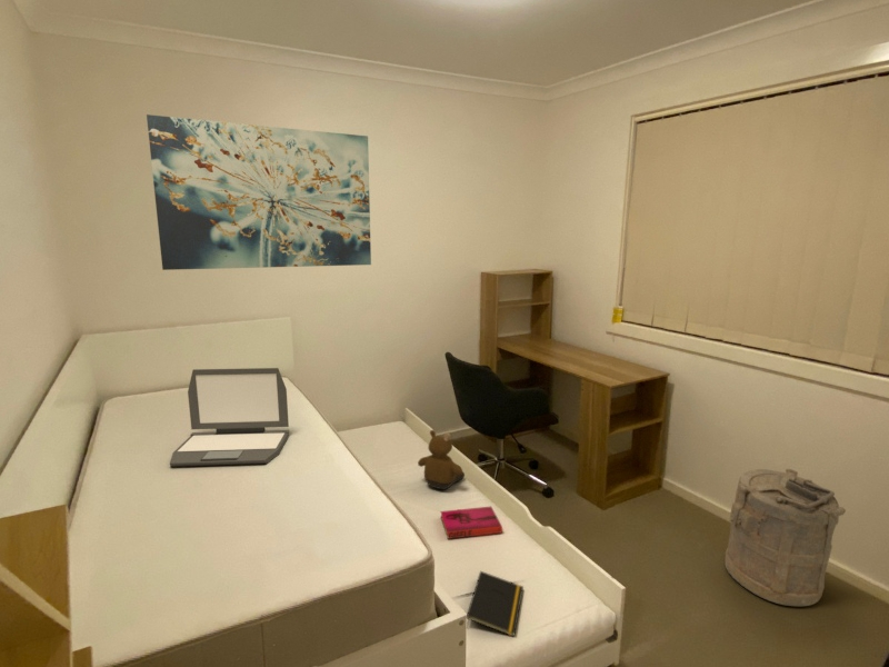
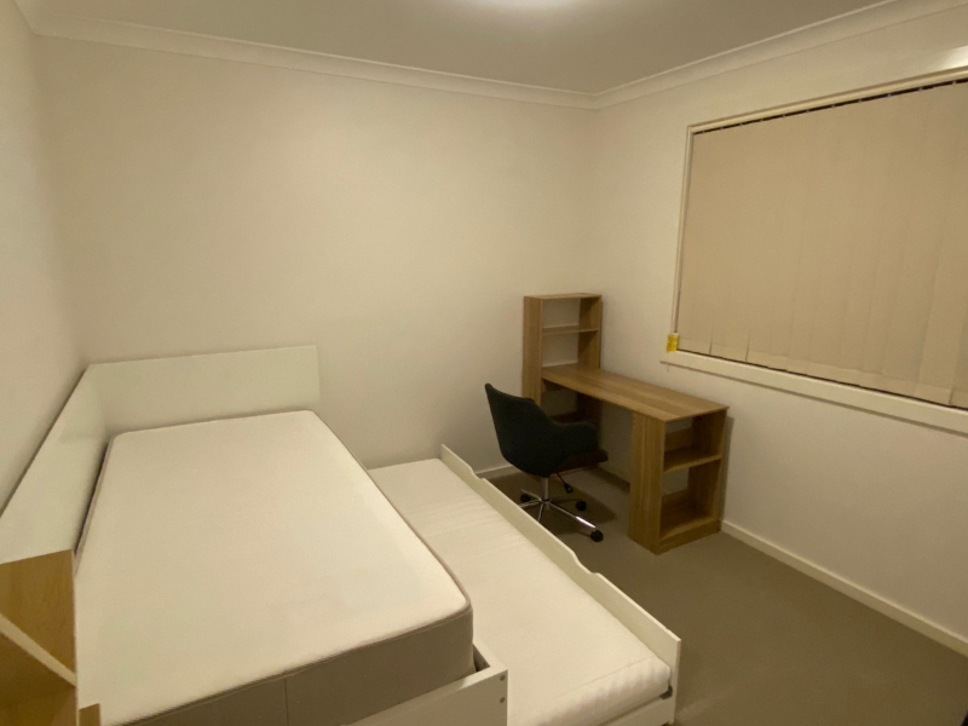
- notepad [466,570,525,638]
- laundry hamper [723,467,847,607]
- wall art [146,113,372,271]
- laptop [169,367,290,468]
- bear [417,429,466,490]
- hardback book [440,506,503,540]
